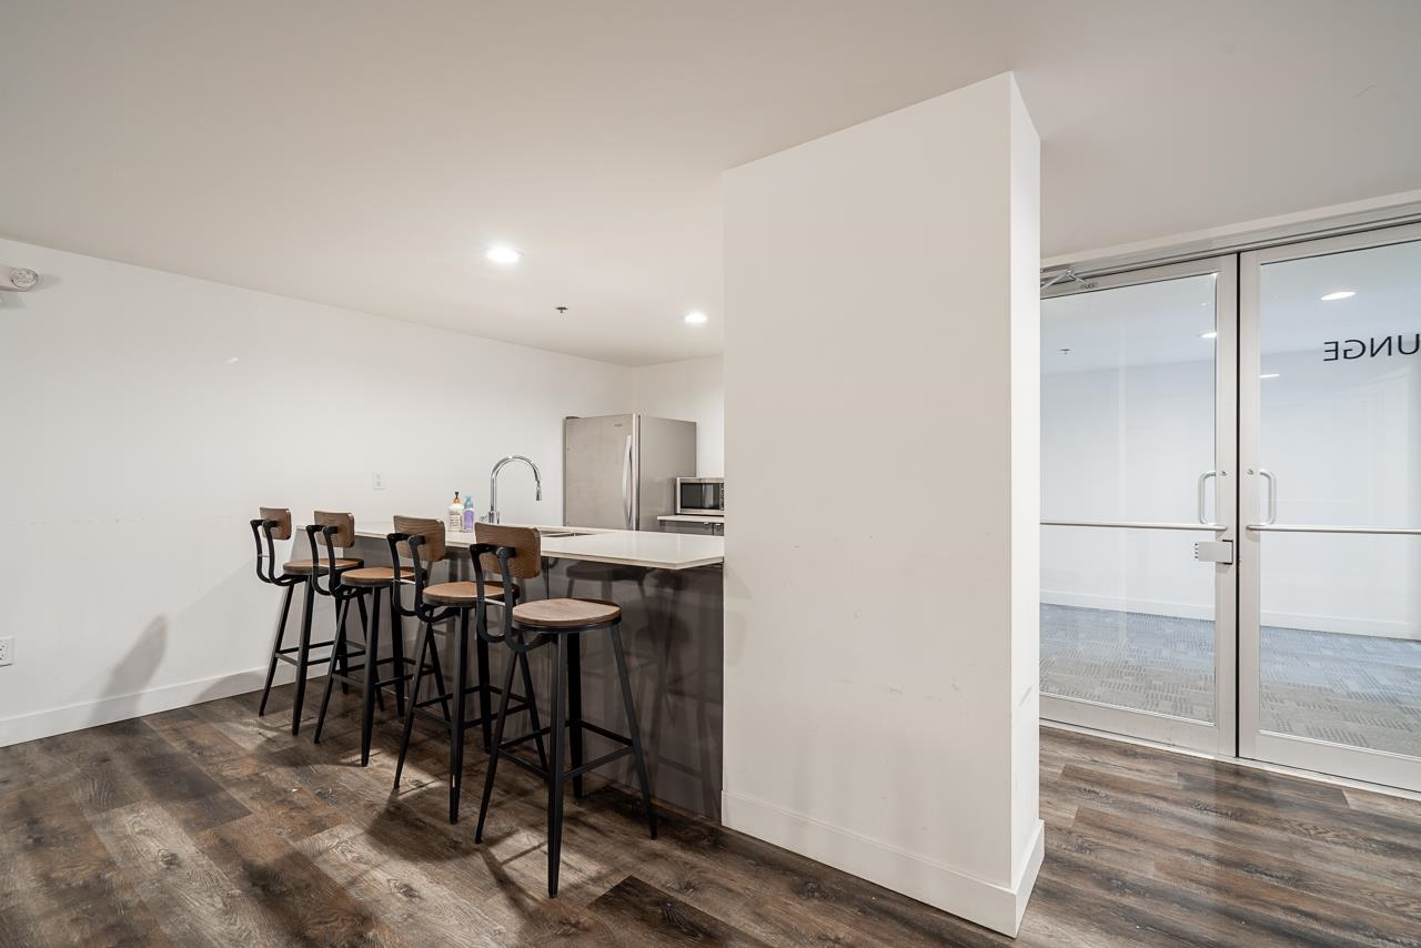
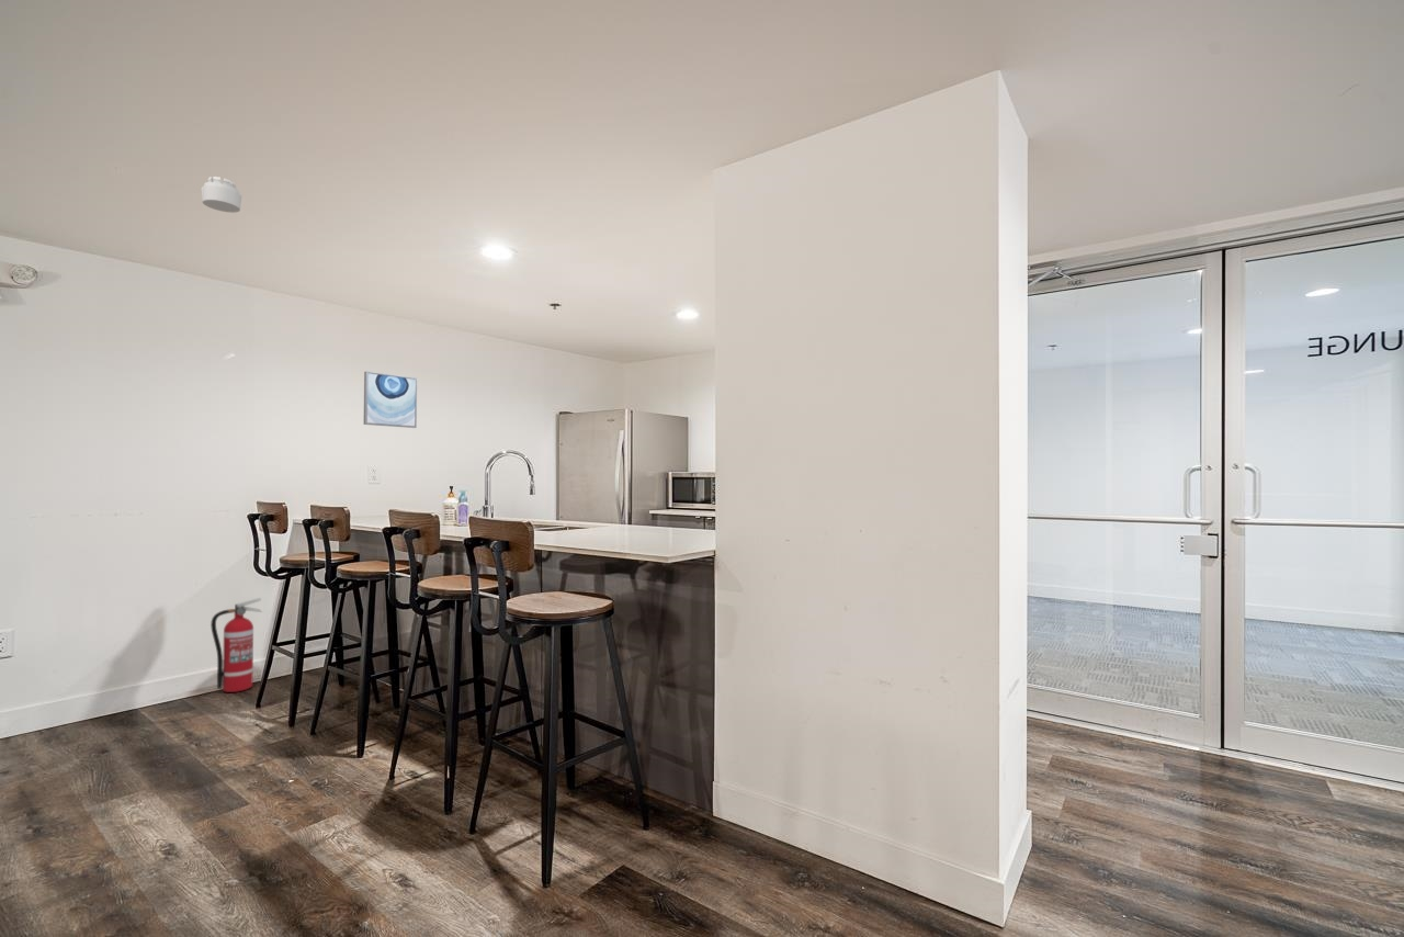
+ fire extinguisher [210,597,263,693]
+ smoke detector [201,176,242,214]
+ wall art [363,371,418,429]
